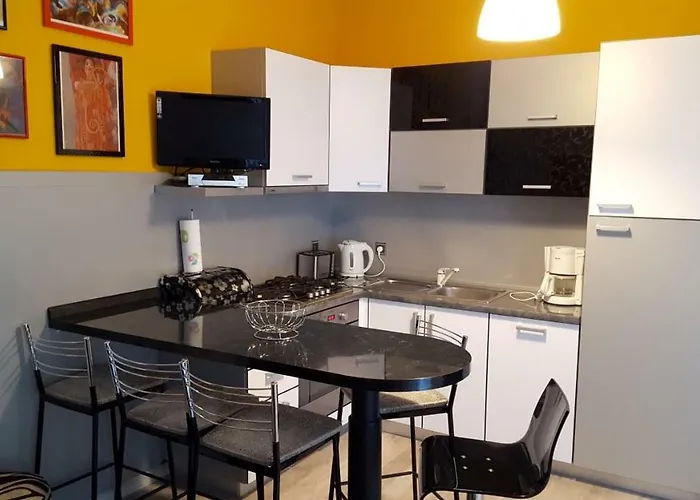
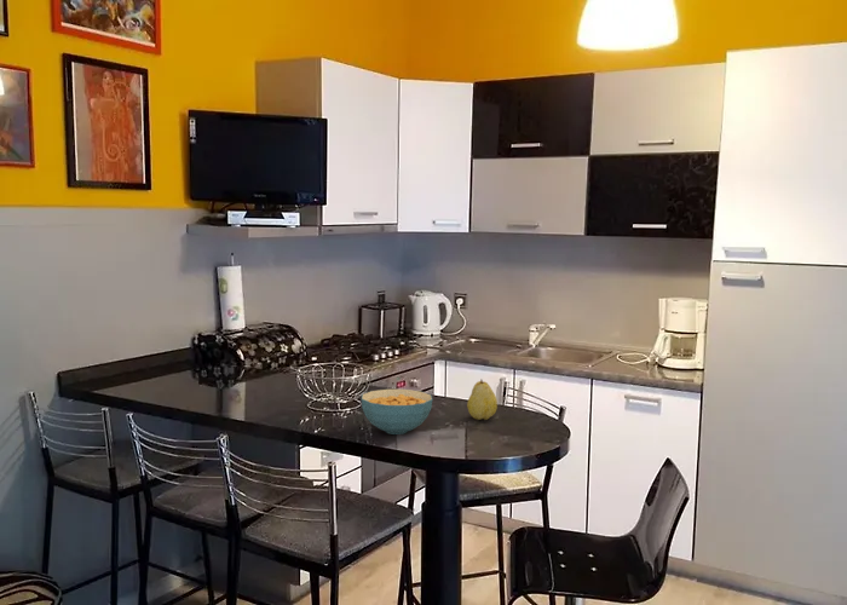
+ fruit [466,379,499,421]
+ cereal bowl [361,388,433,436]
